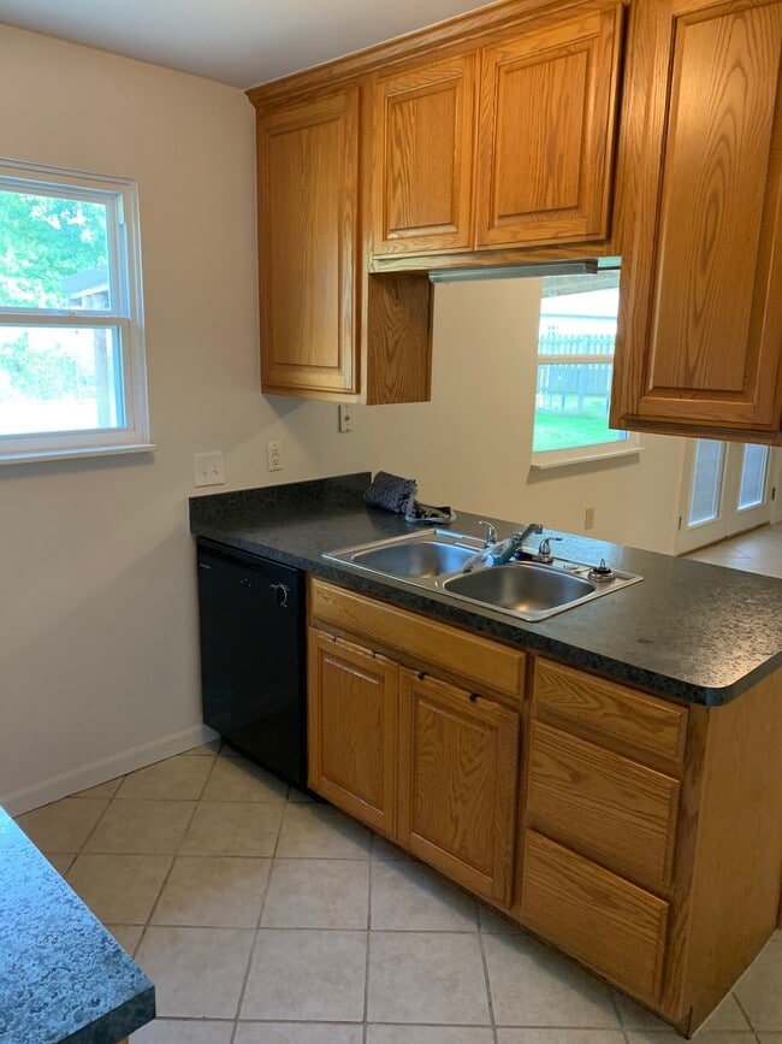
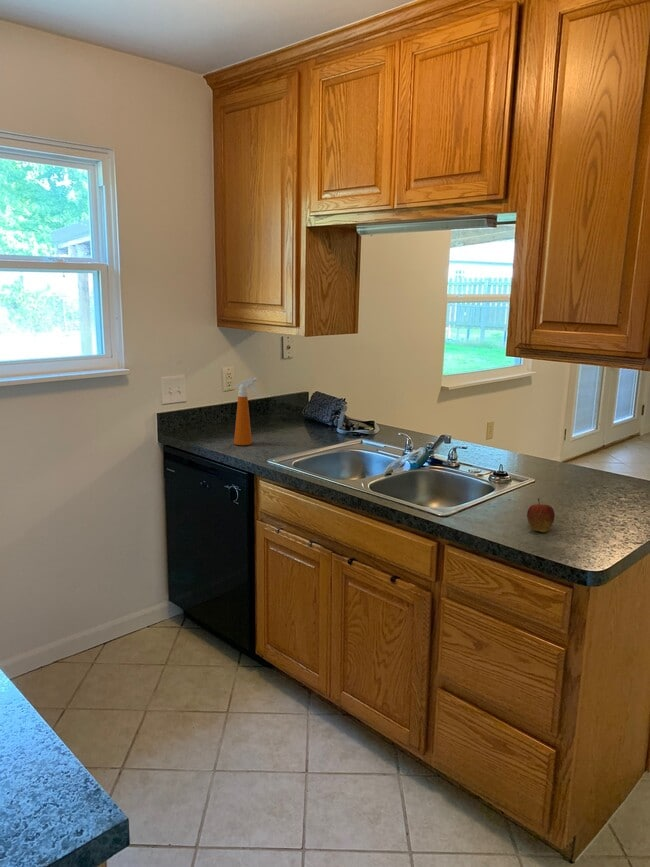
+ fruit [526,498,556,533]
+ spray bottle [233,377,262,446]
